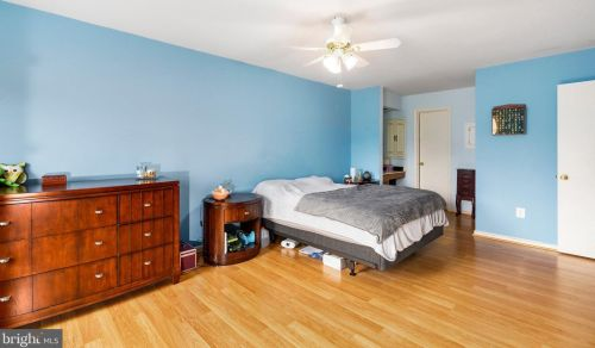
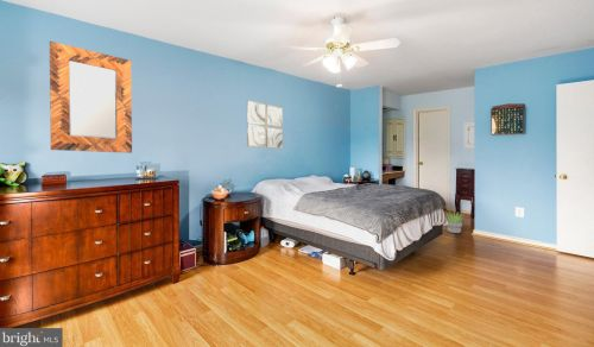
+ home mirror [49,40,133,154]
+ wall art [246,100,284,150]
+ potted plant [446,210,467,234]
